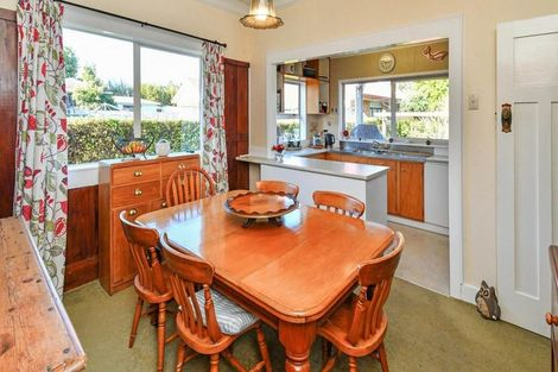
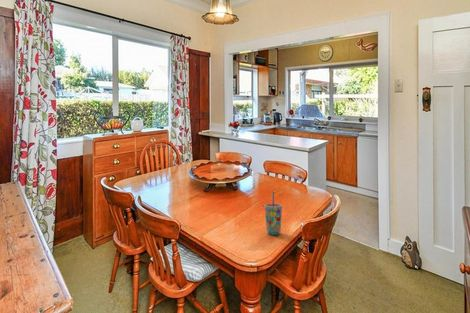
+ cup [264,191,283,236]
